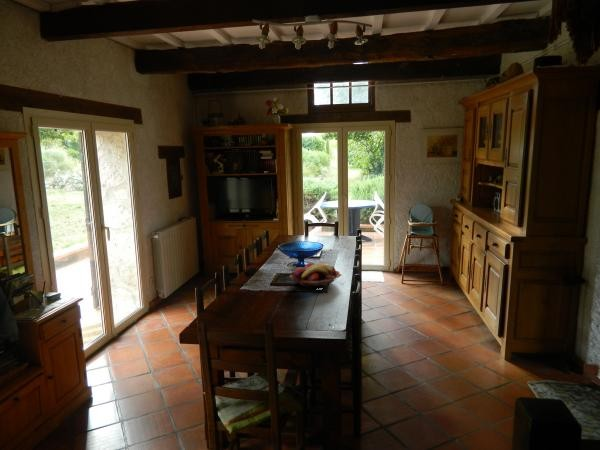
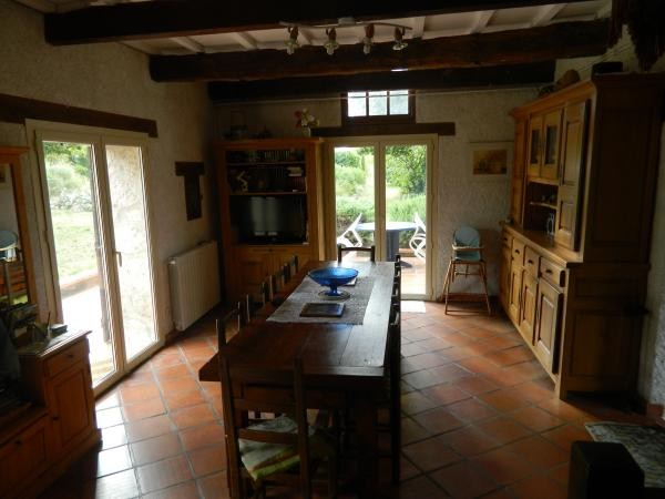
- fruit basket [289,262,343,289]
